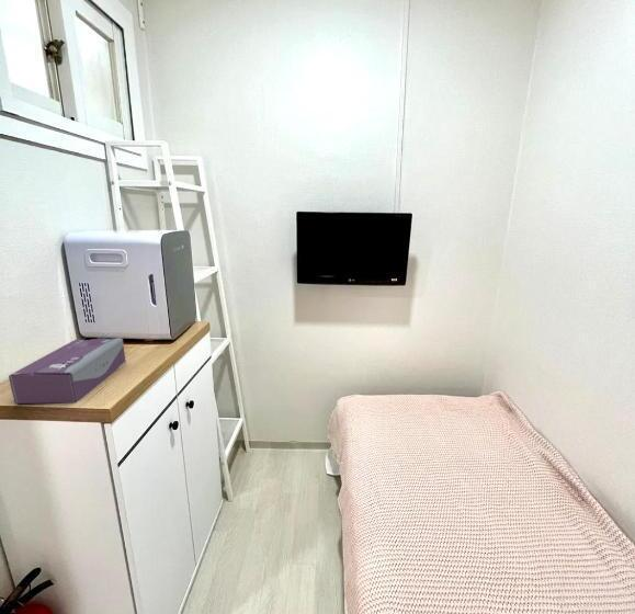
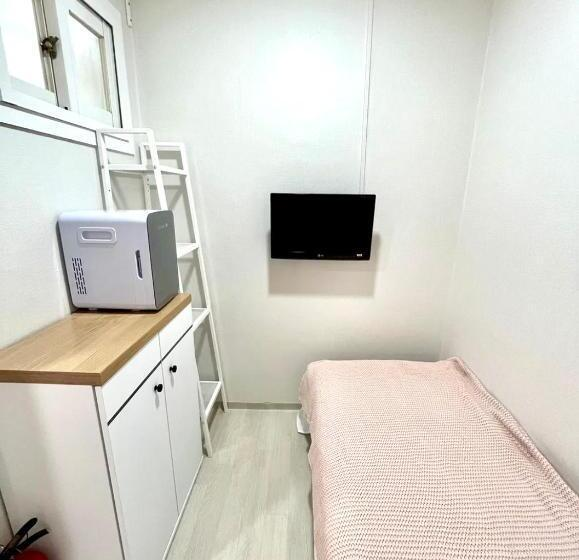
- tissue box [8,337,127,405]
